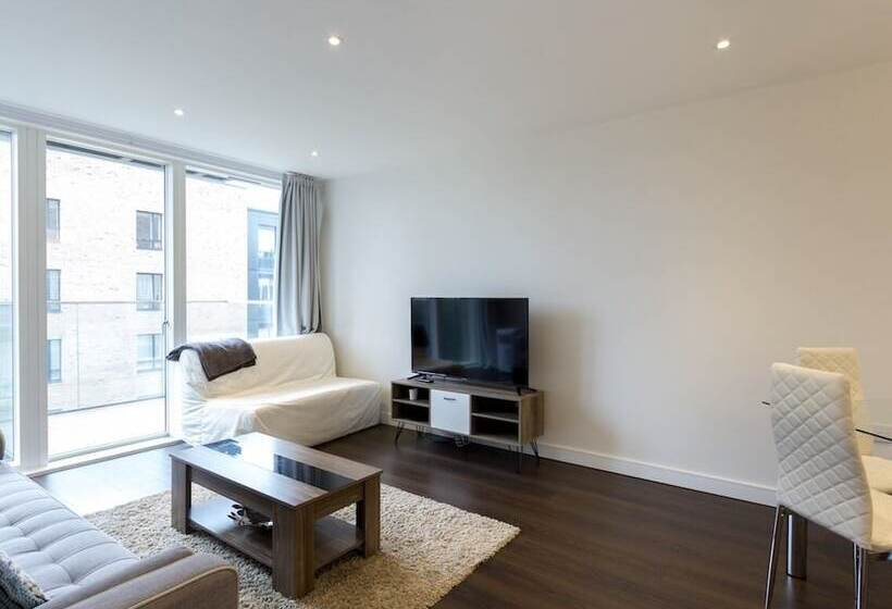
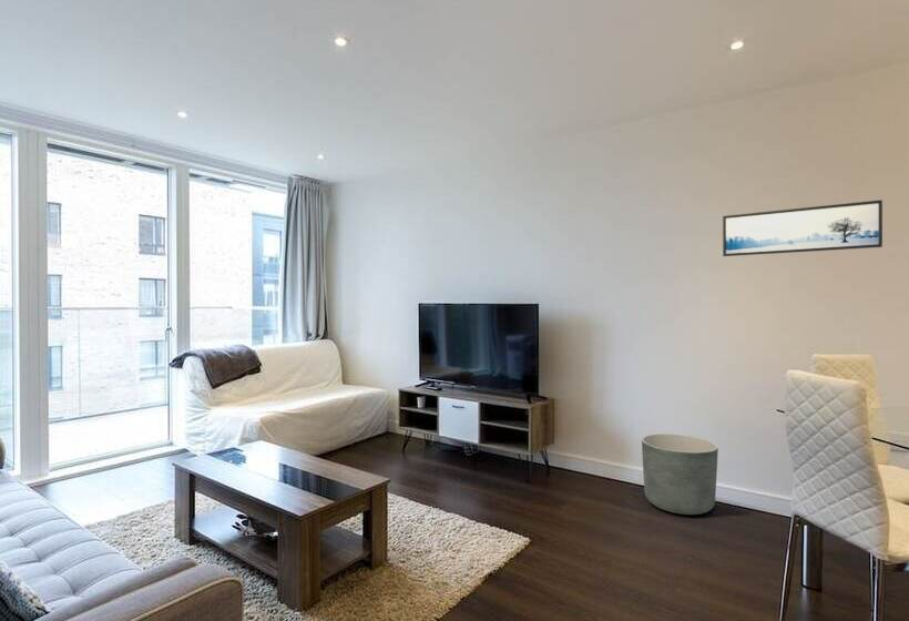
+ planter [641,432,719,516]
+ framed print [722,198,884,257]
